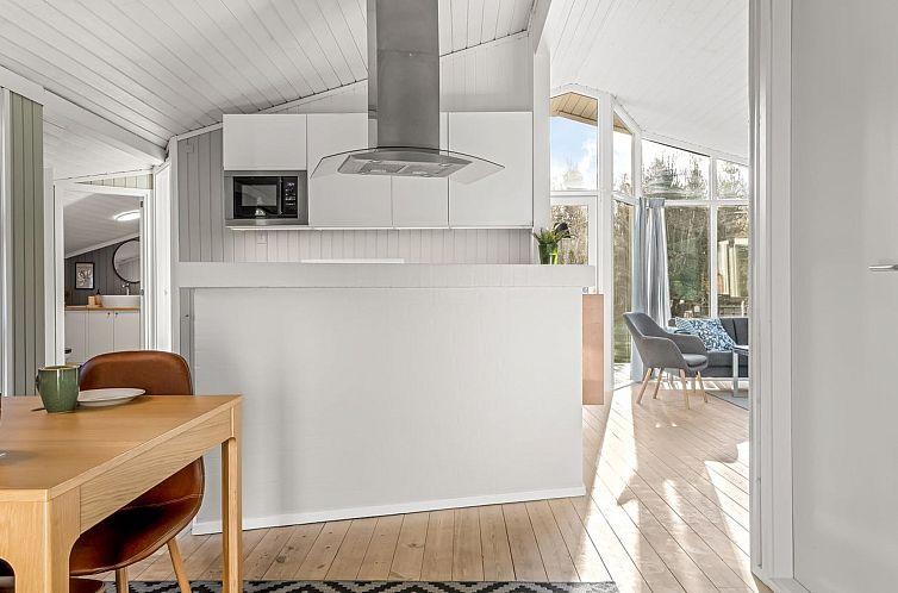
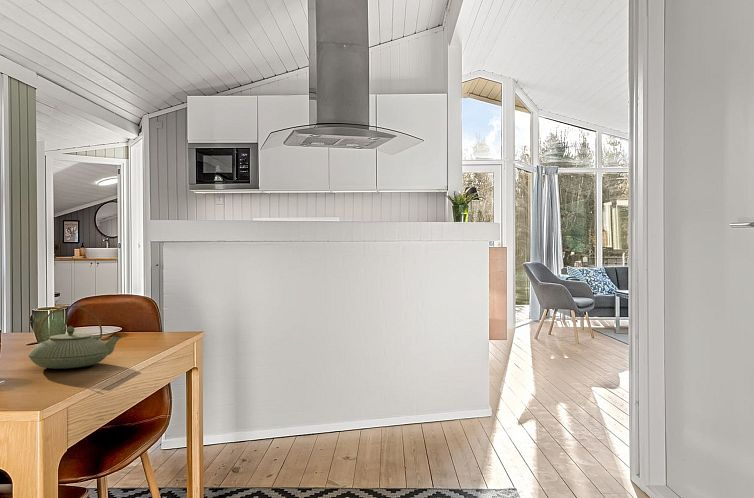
+ teapot [27,305,123,370]
